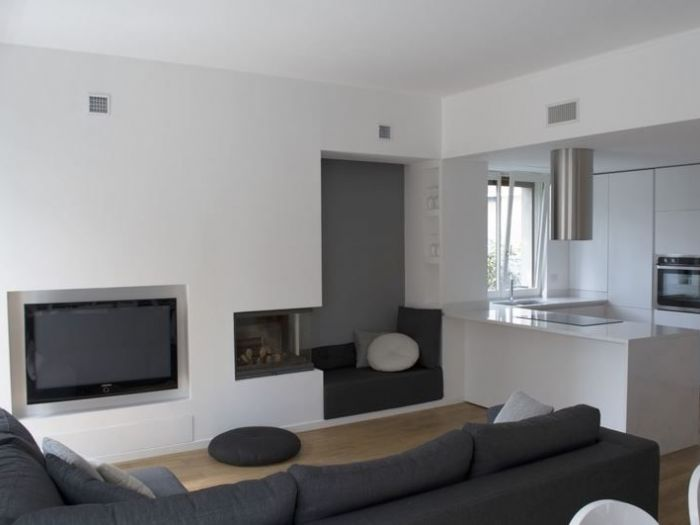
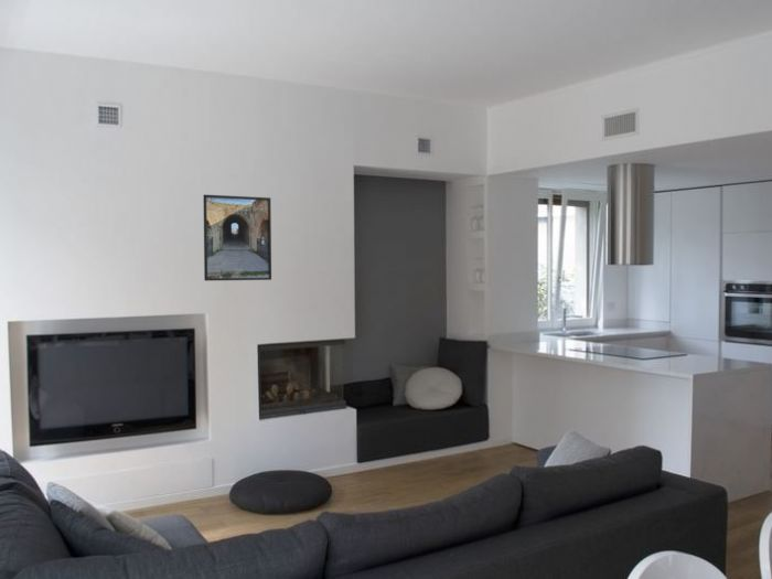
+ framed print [202,193,272,281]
